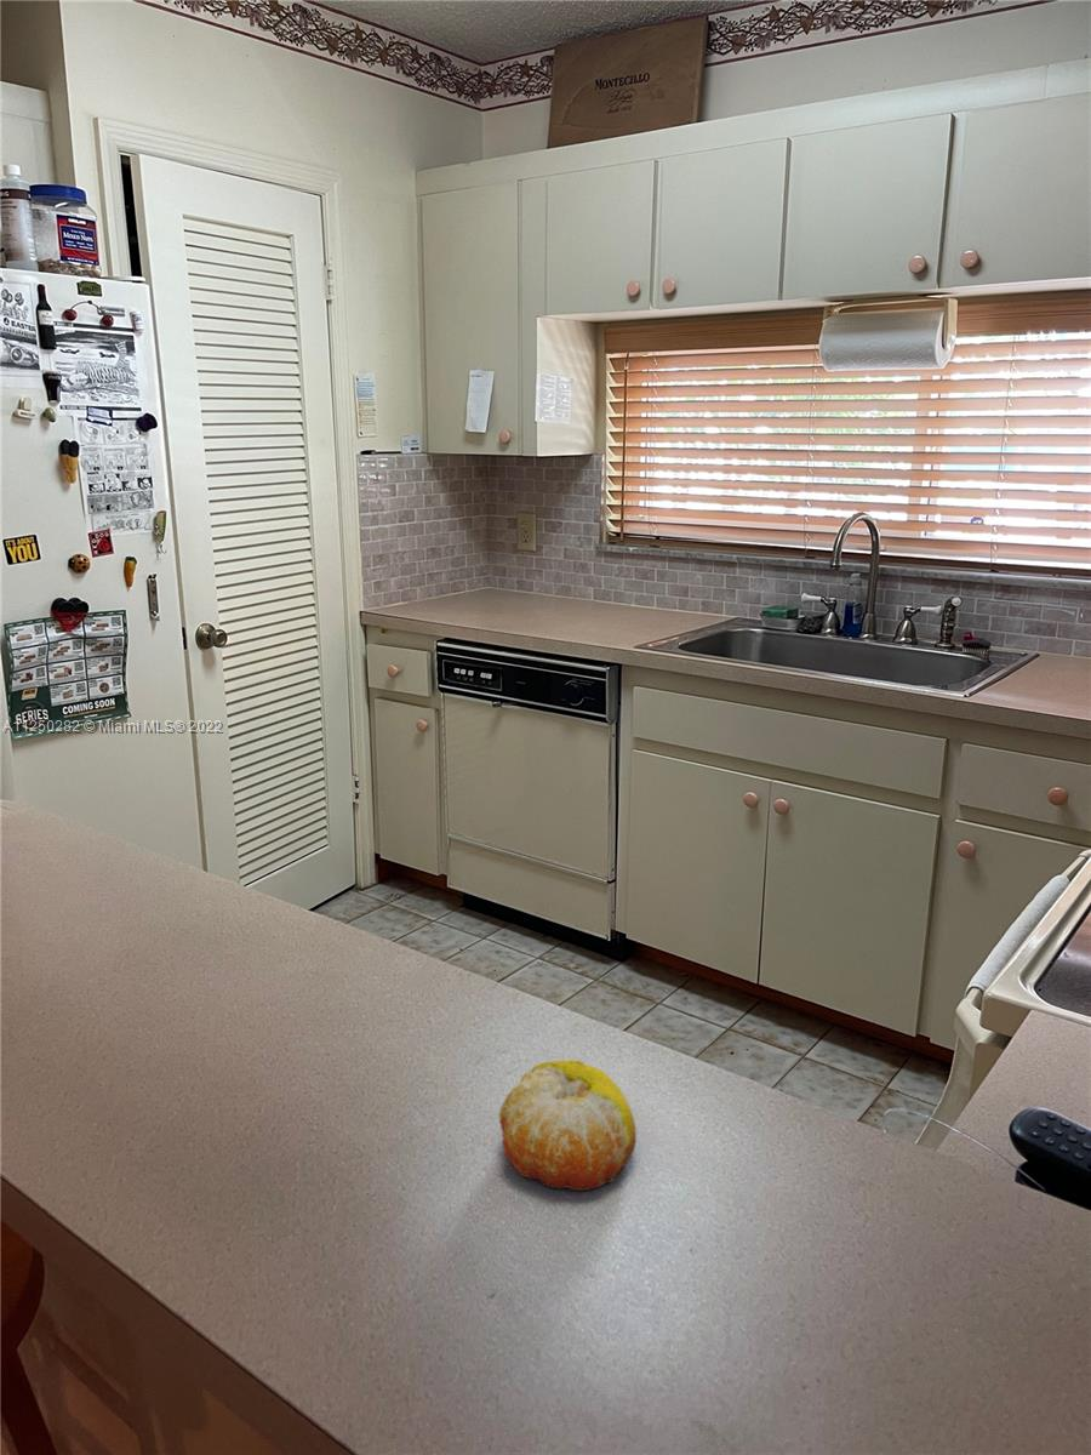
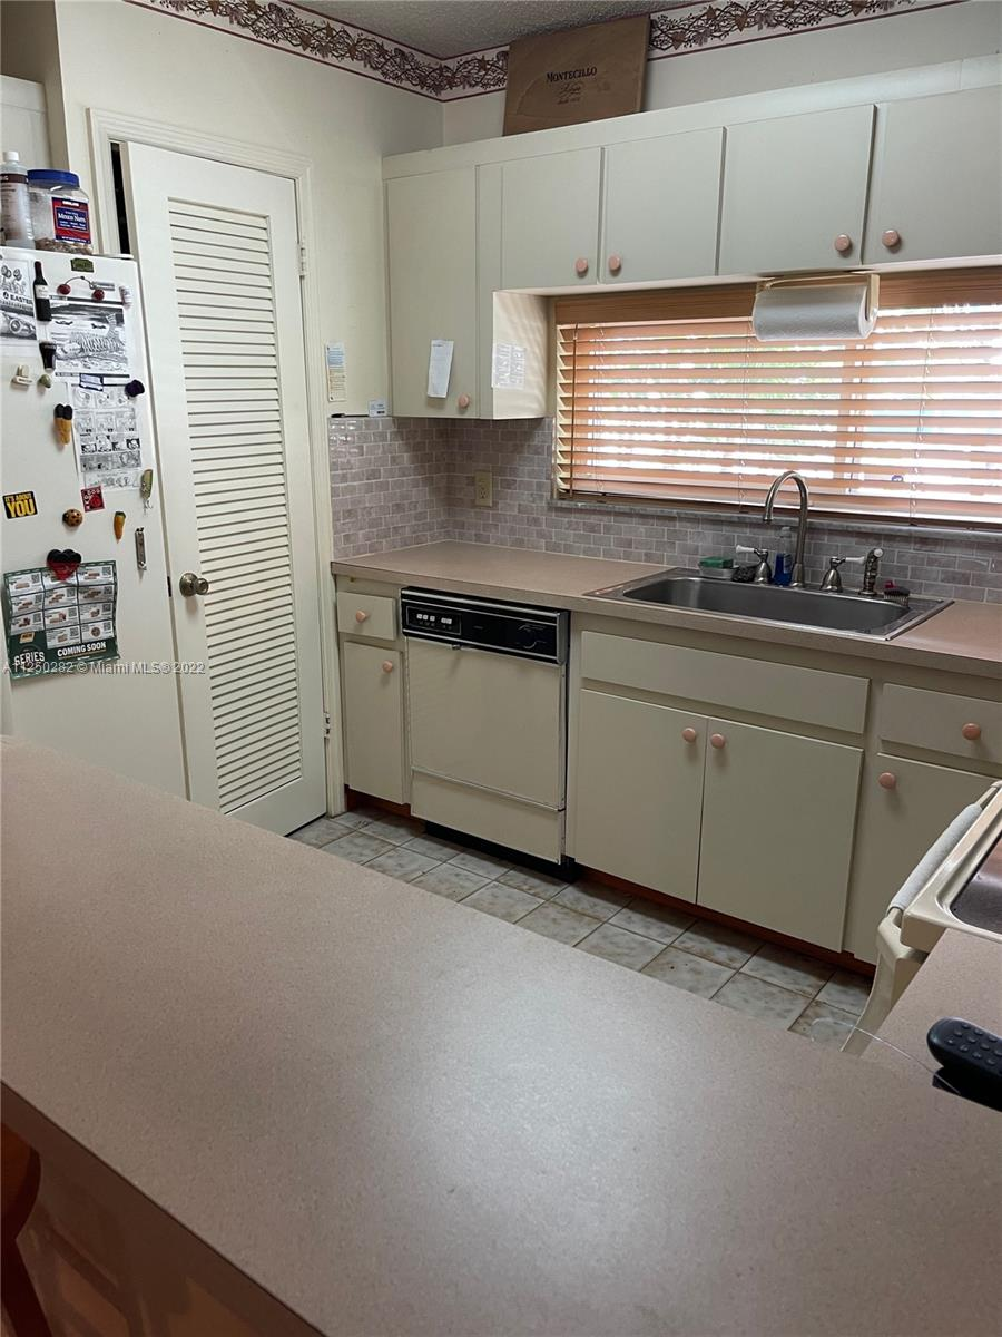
- fruit [498,1059,638,1192]
